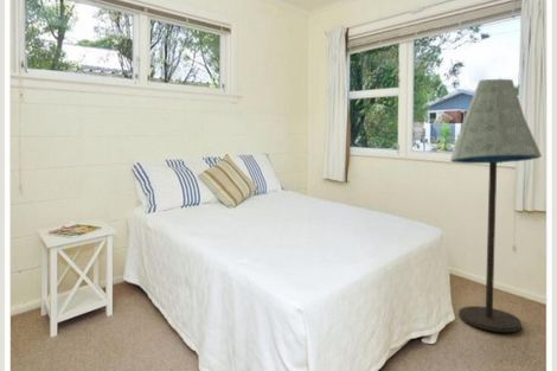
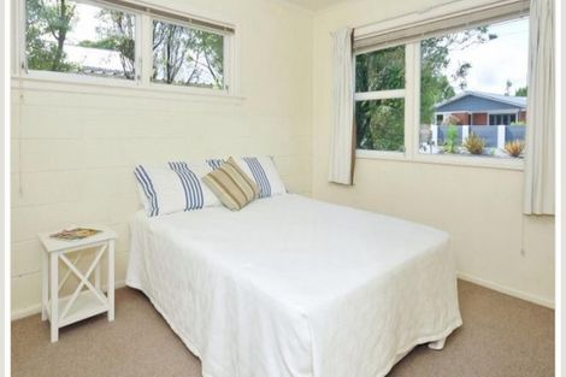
- floor lamp [449,78,543,333]
